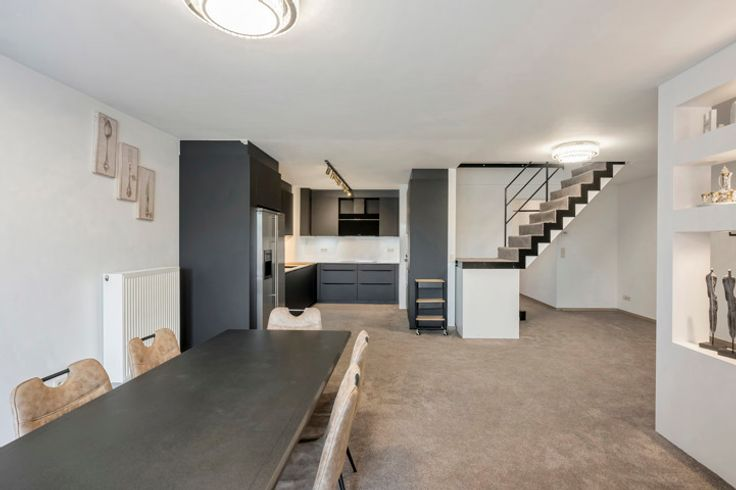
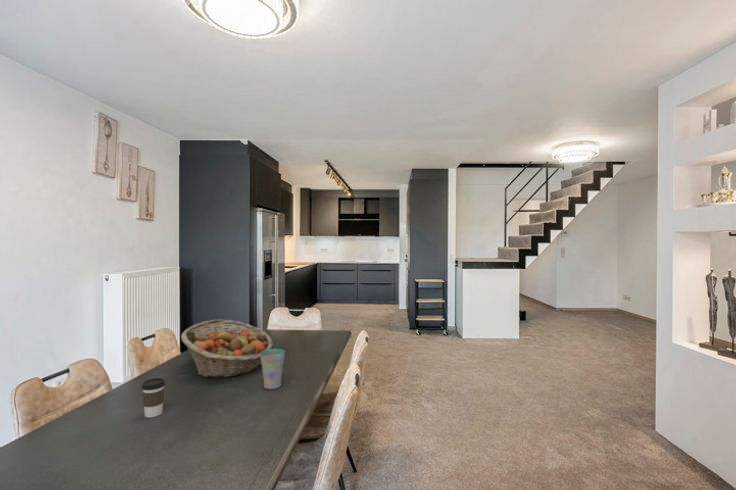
+ coffee cup [141,377,166,418]
+ fruit basket [180,319,274,379]
+ cup [260,348,286,390]
